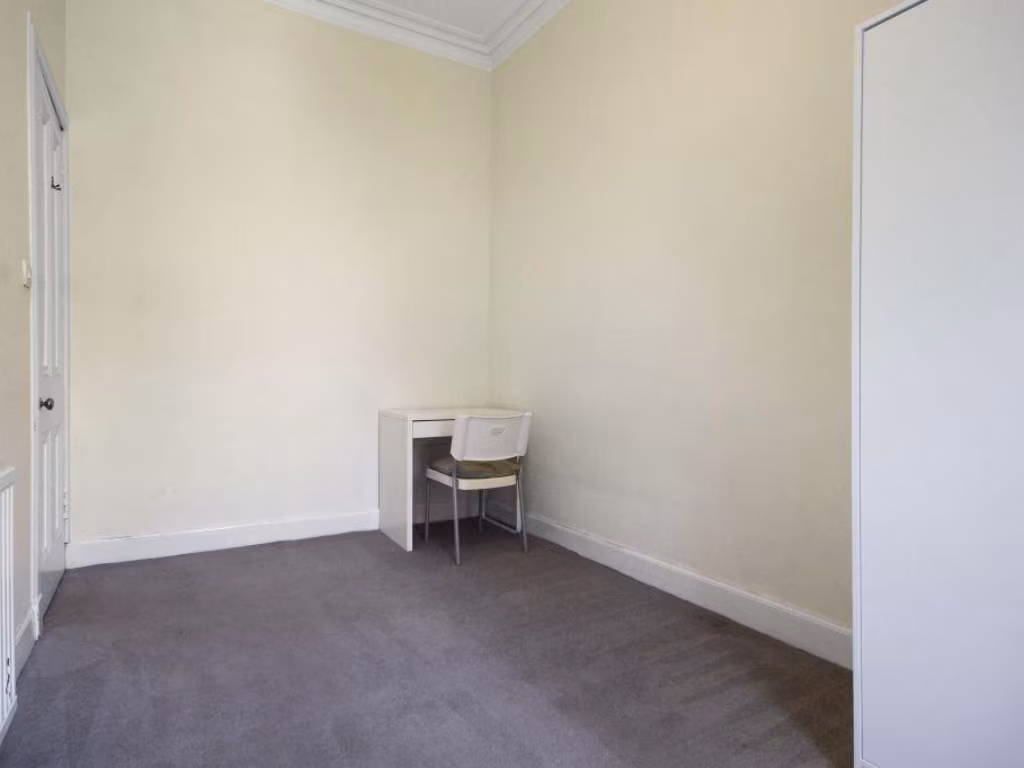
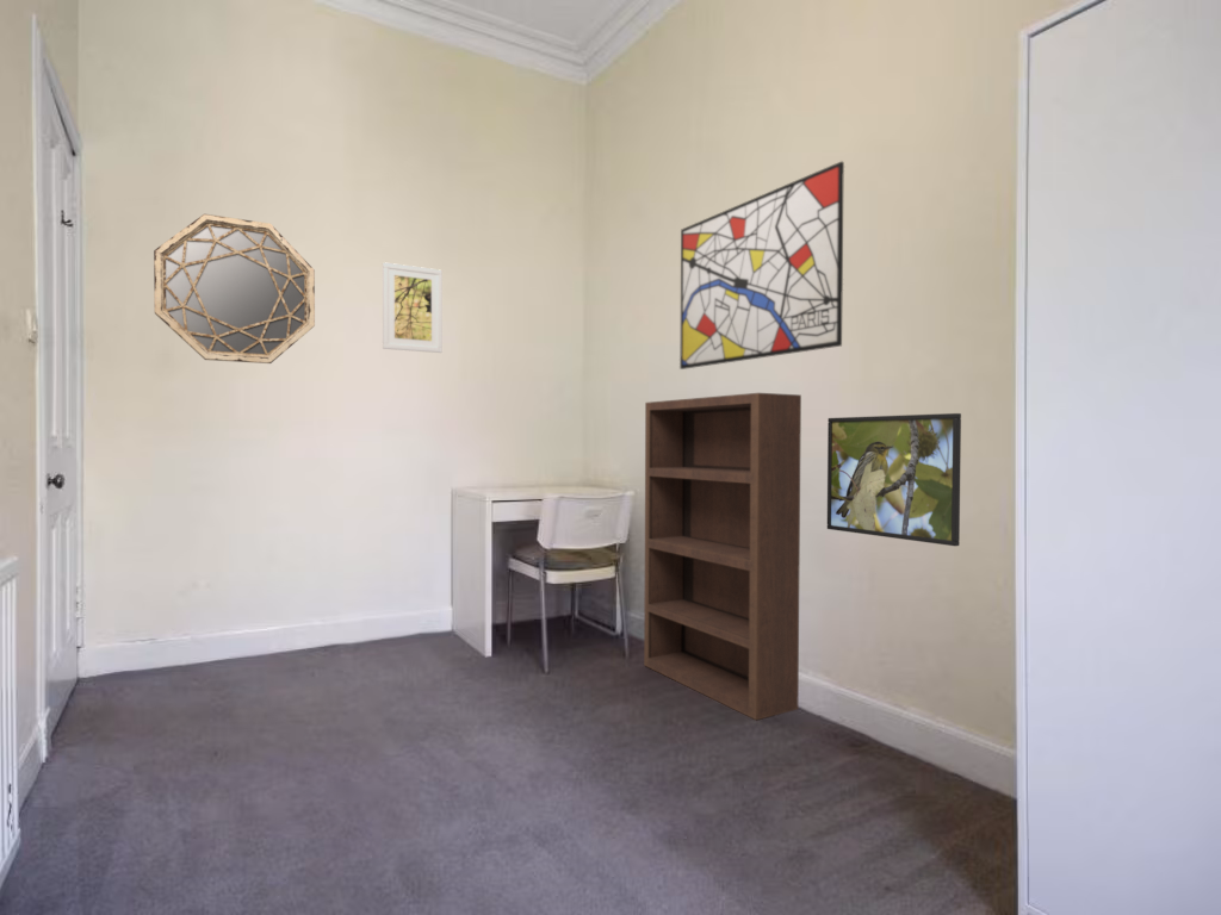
+ bookcase [643,392,802,721]
+ home mirror [153,213,316,365]
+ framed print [382,261,444,354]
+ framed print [826,412,962,547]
+ wall art [678,160,845,371]
